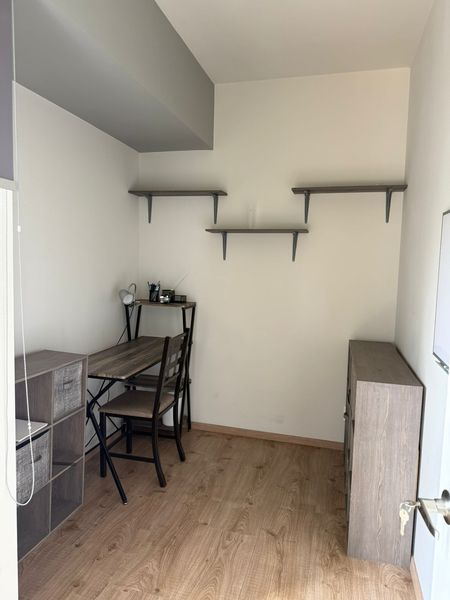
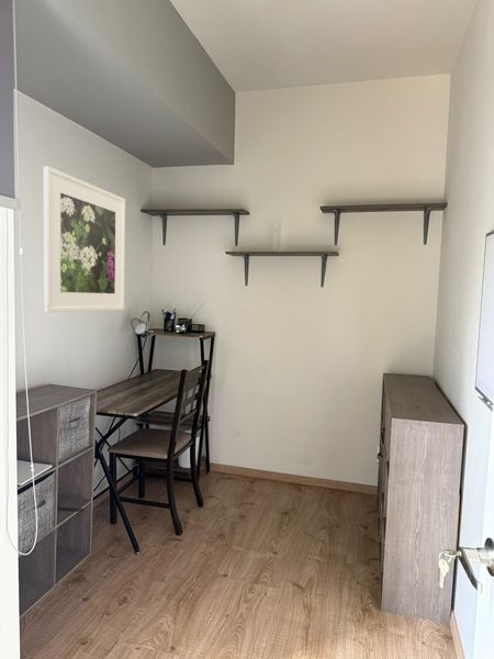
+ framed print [43,165,126,313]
